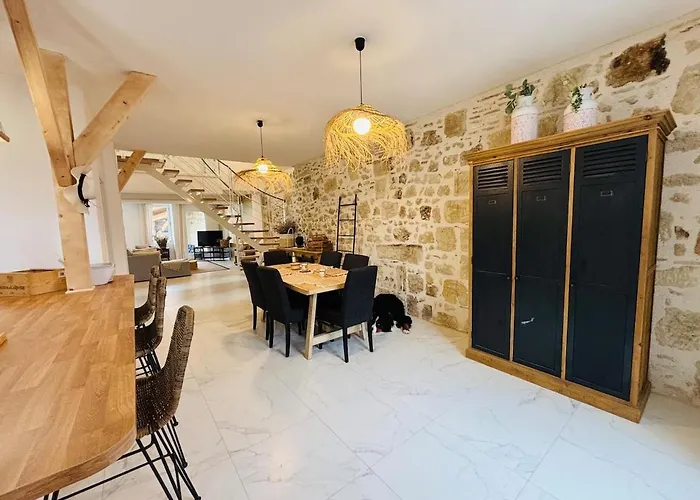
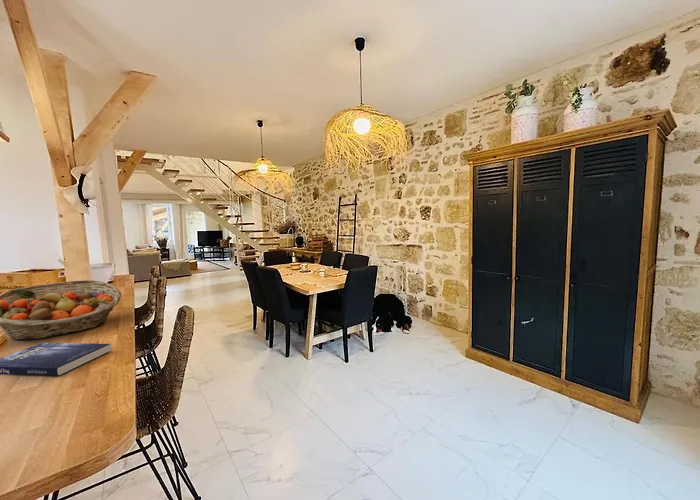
+ book [0,342,112,377]
+ fruit basket [0,279,123,341]
